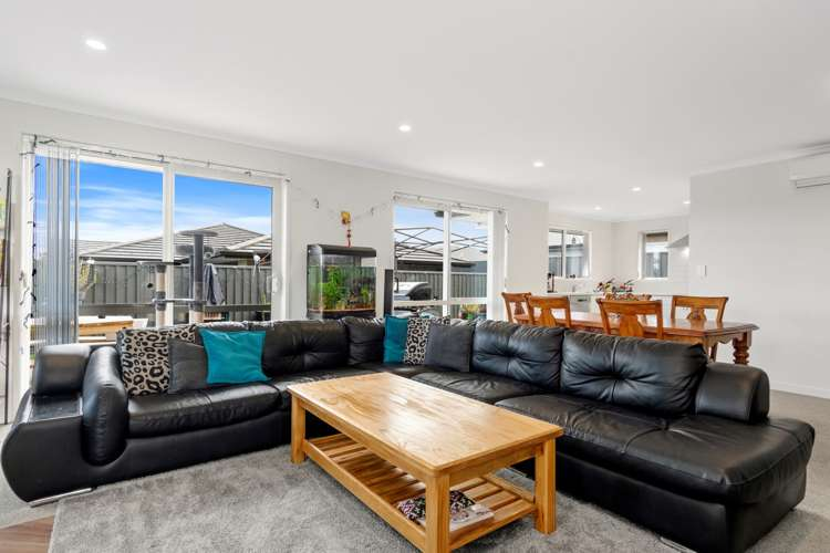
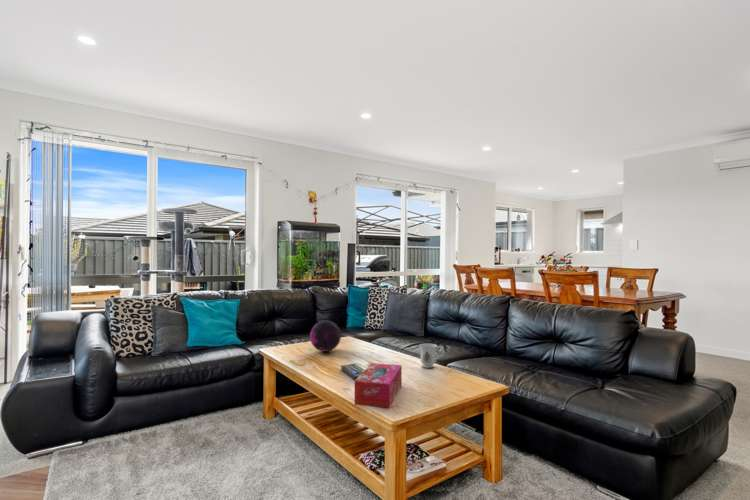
+ tissue box [353,362,403,409]
+ mug [418,342,445,369]
+ remote control [340,363,365,381]
+ decorative orb [309,319,342,353]
